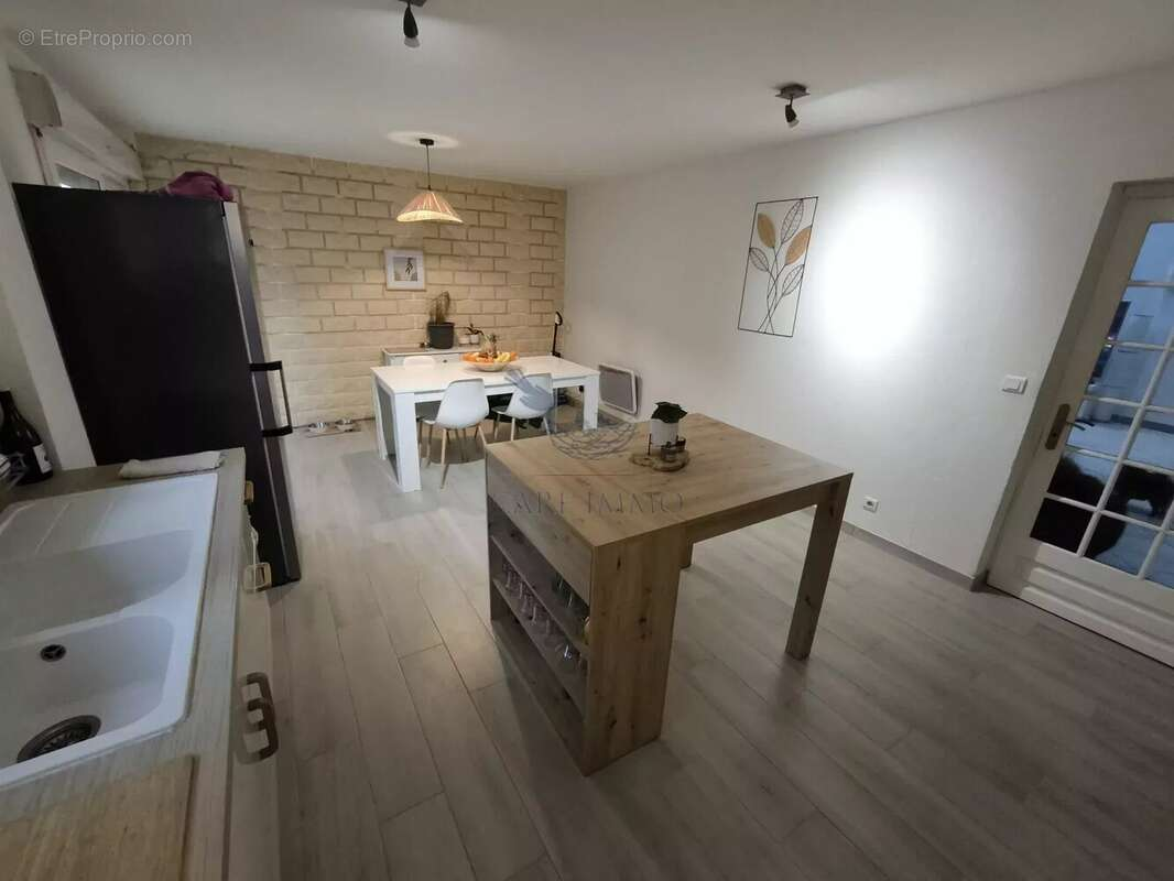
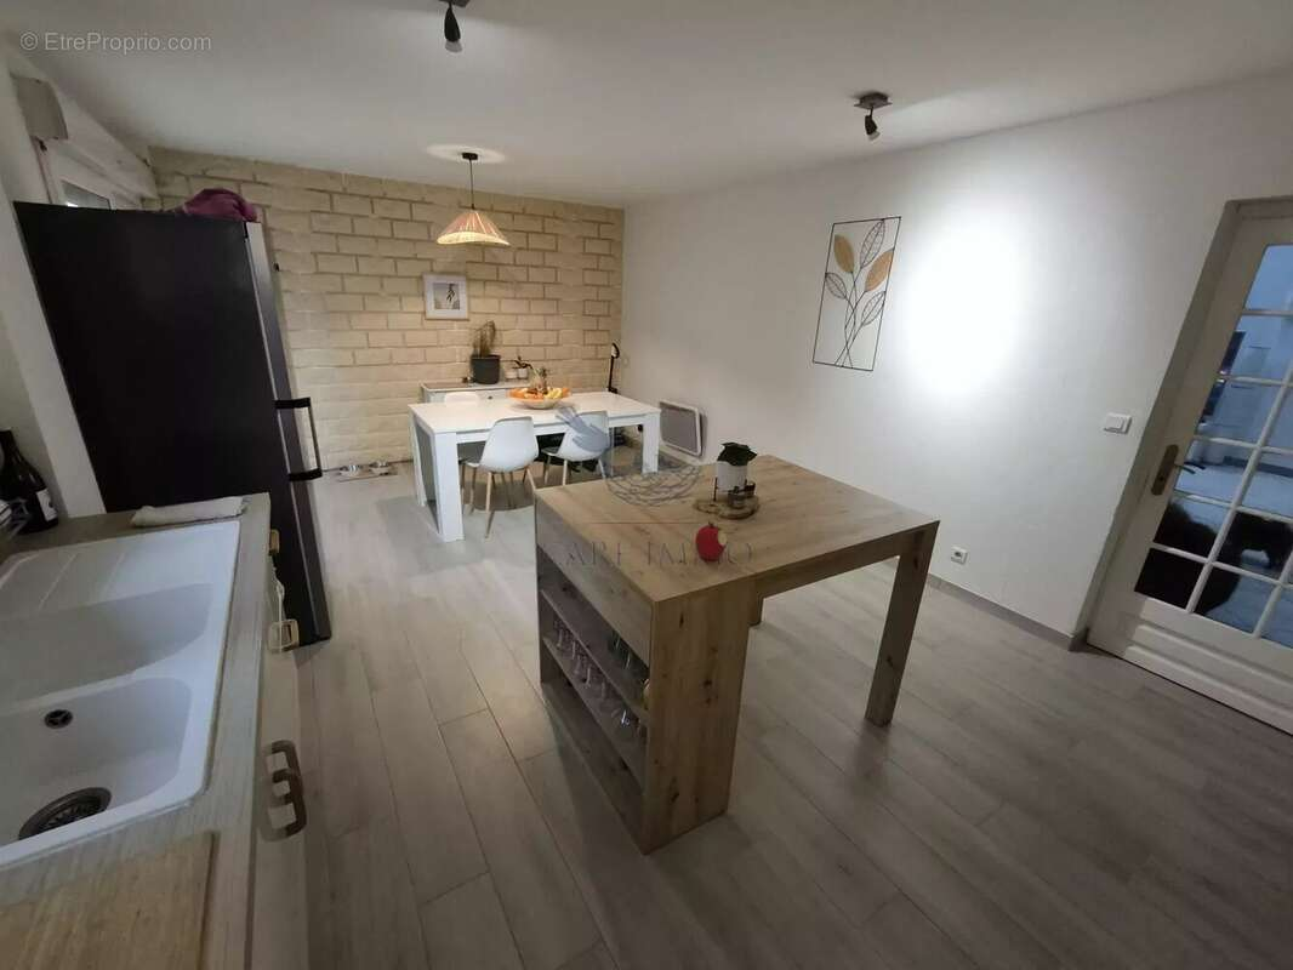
+ fruit [695,520,728,561]
